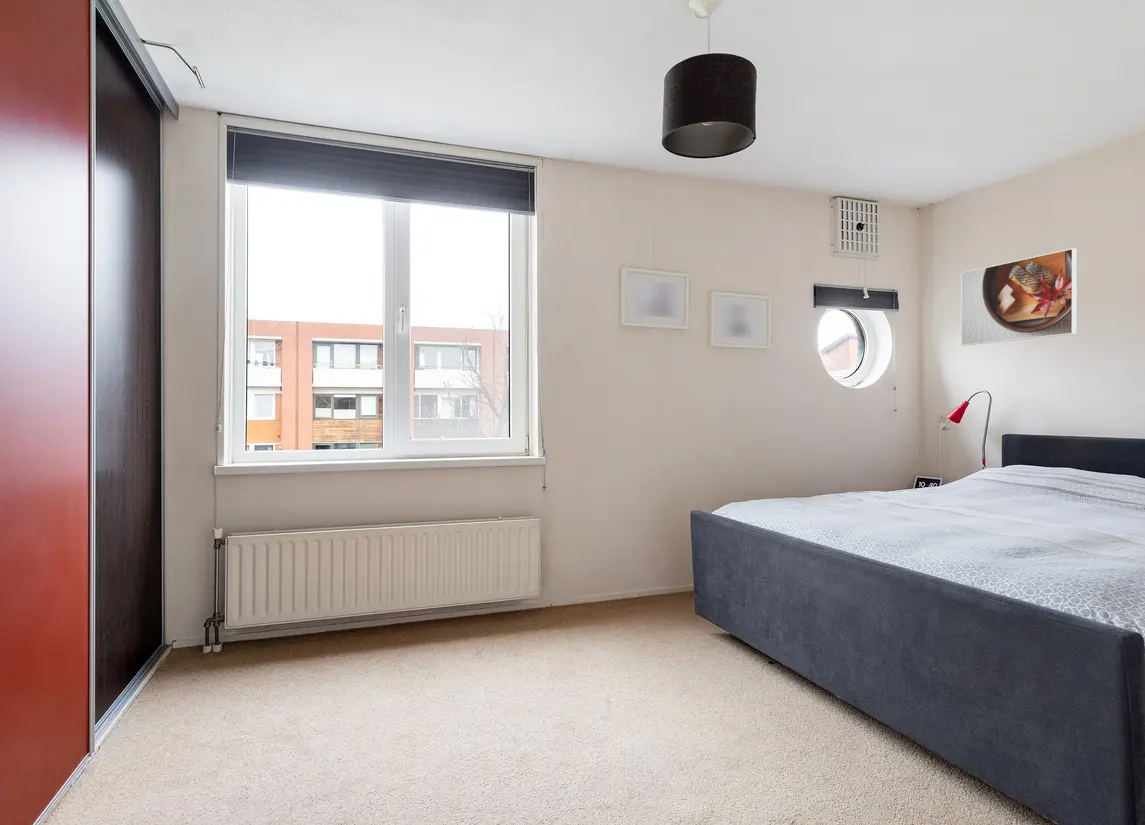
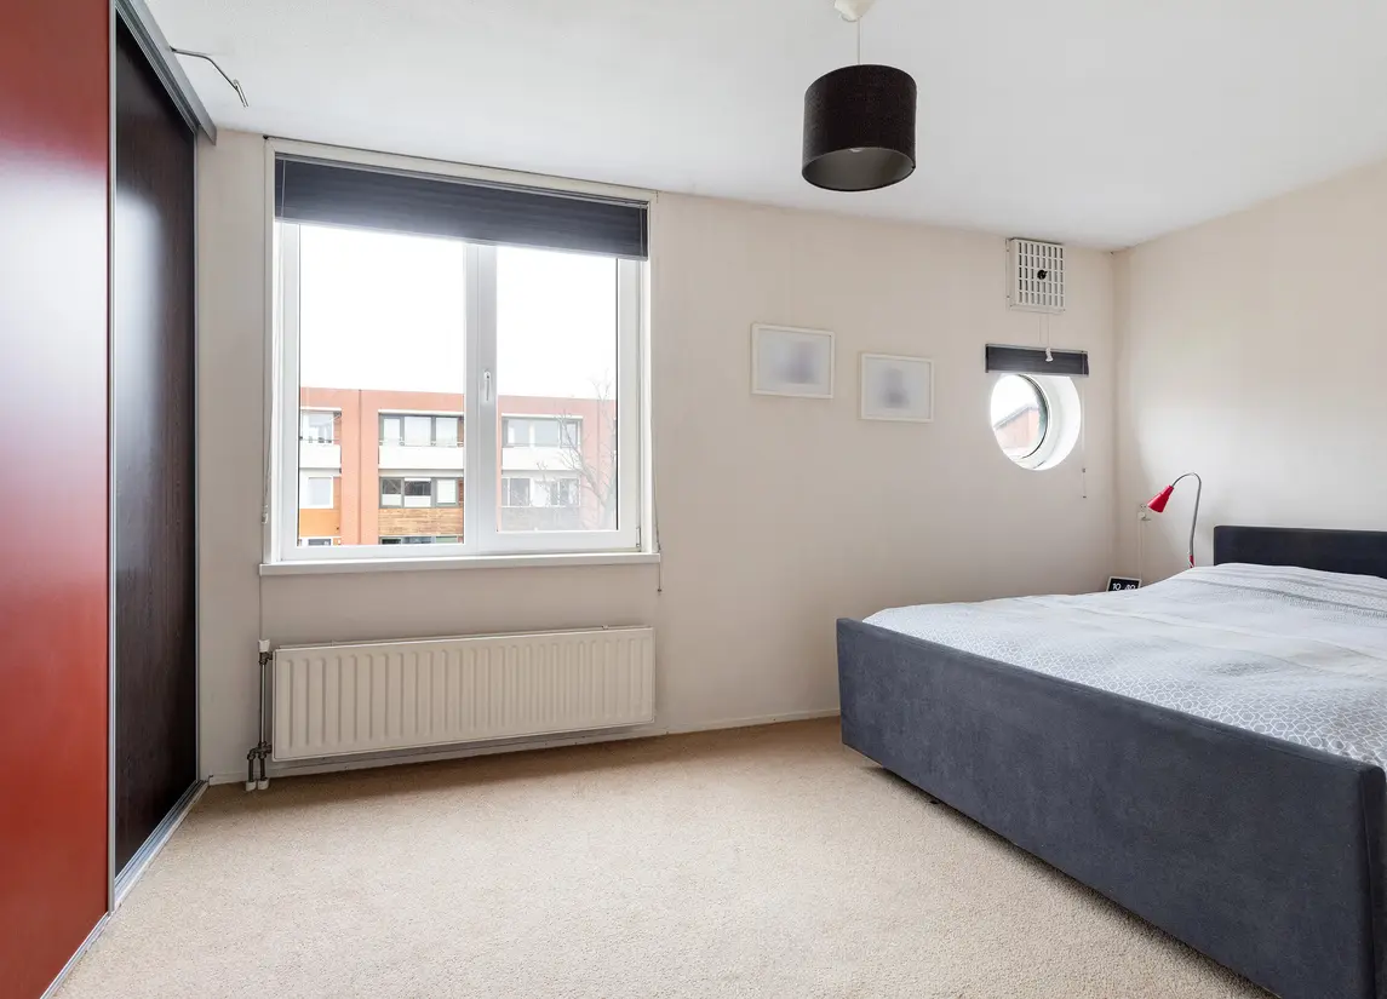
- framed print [960,247,1078,347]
